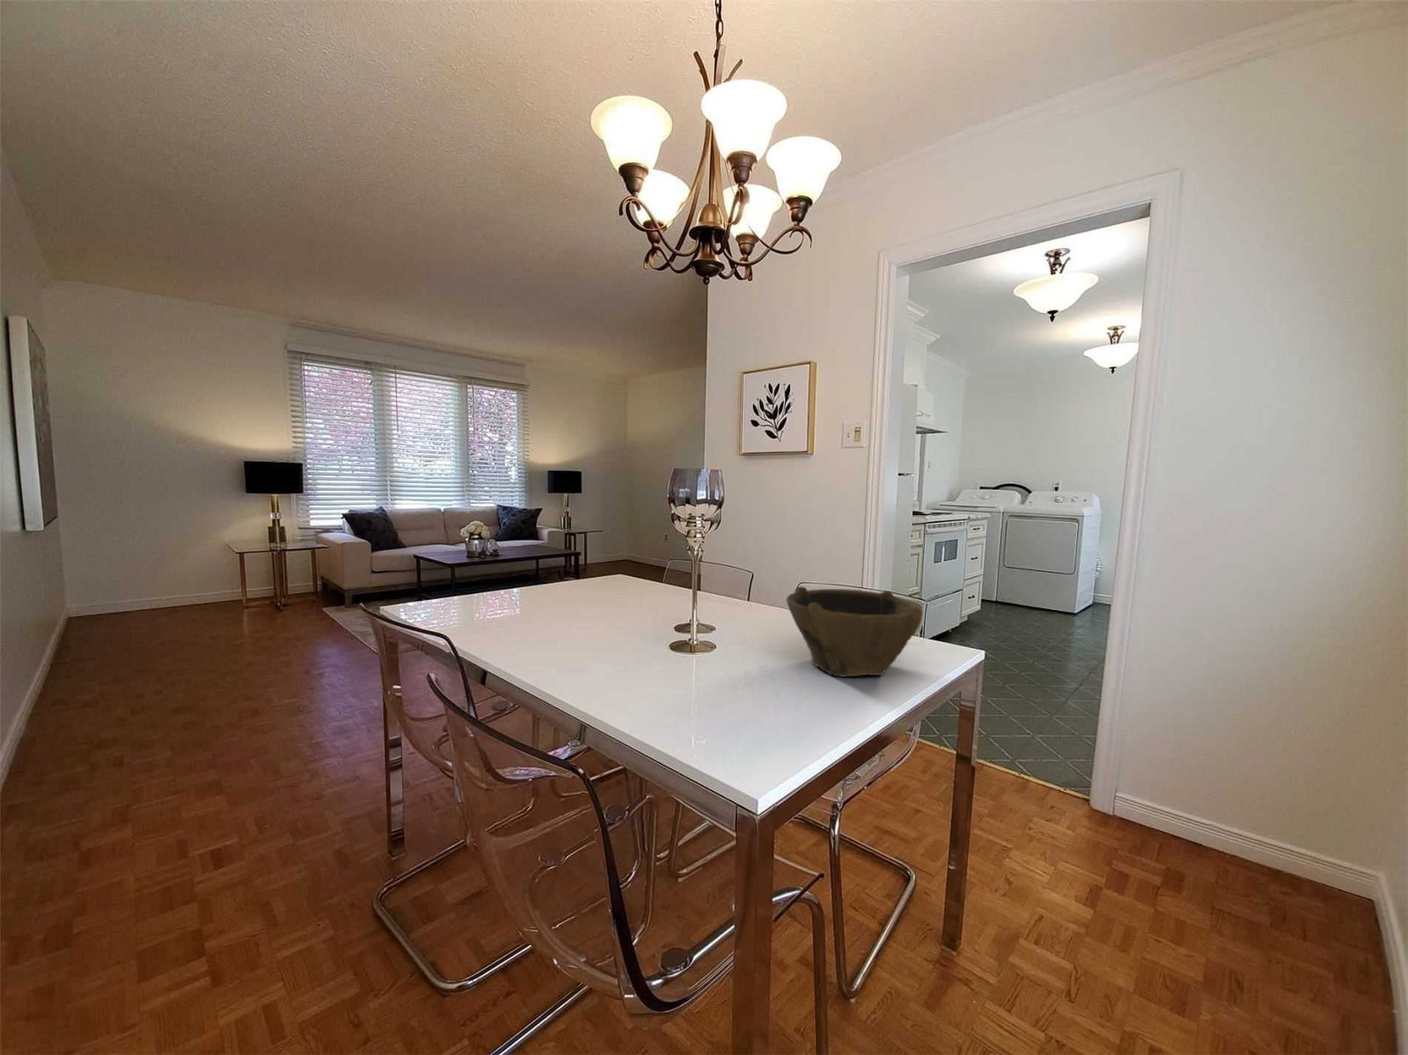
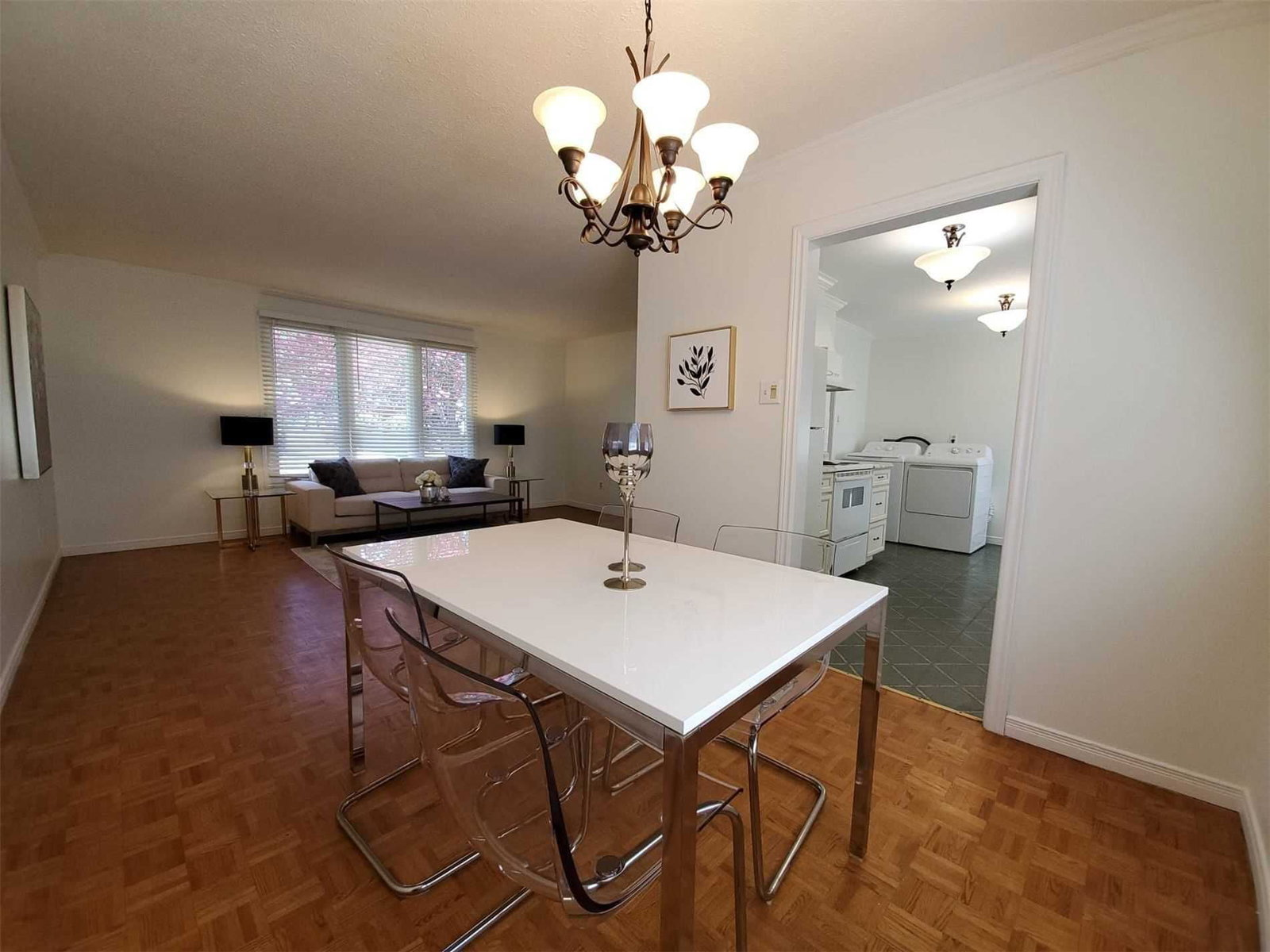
- bowl [785,585,924,678]
